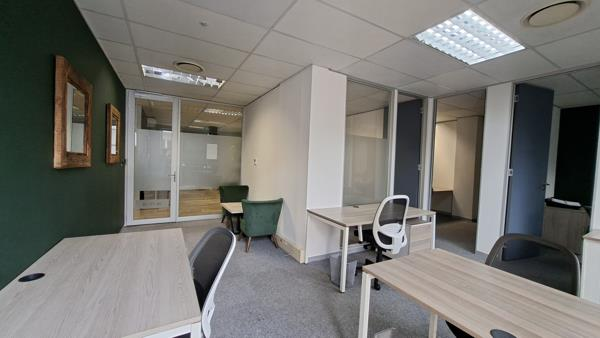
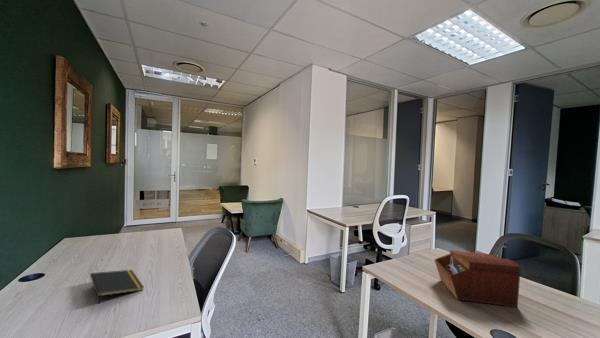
+ sewing box [433,249,522,308]
+ notepad [89,269,145,306]
